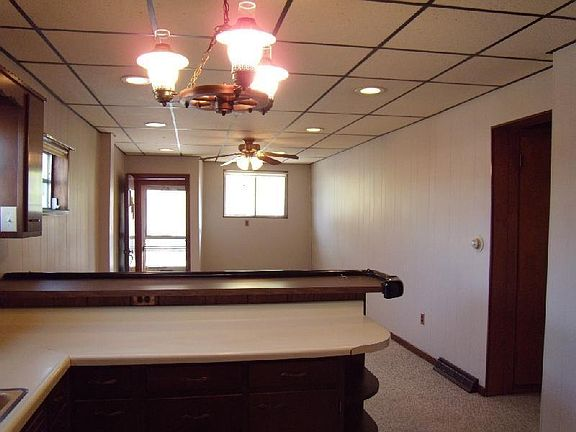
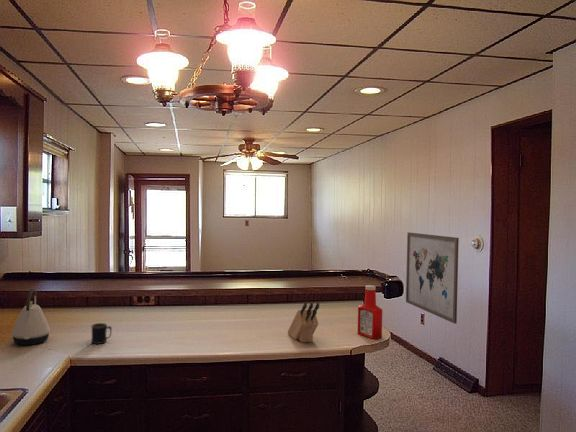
+ kettle [11,287,51,346]
+ knife block [287,301,320,343]
+ wall art [405,231,460,325]
+ mug [90,322,113,345]
+ soap bottle [357,284,383,340]
